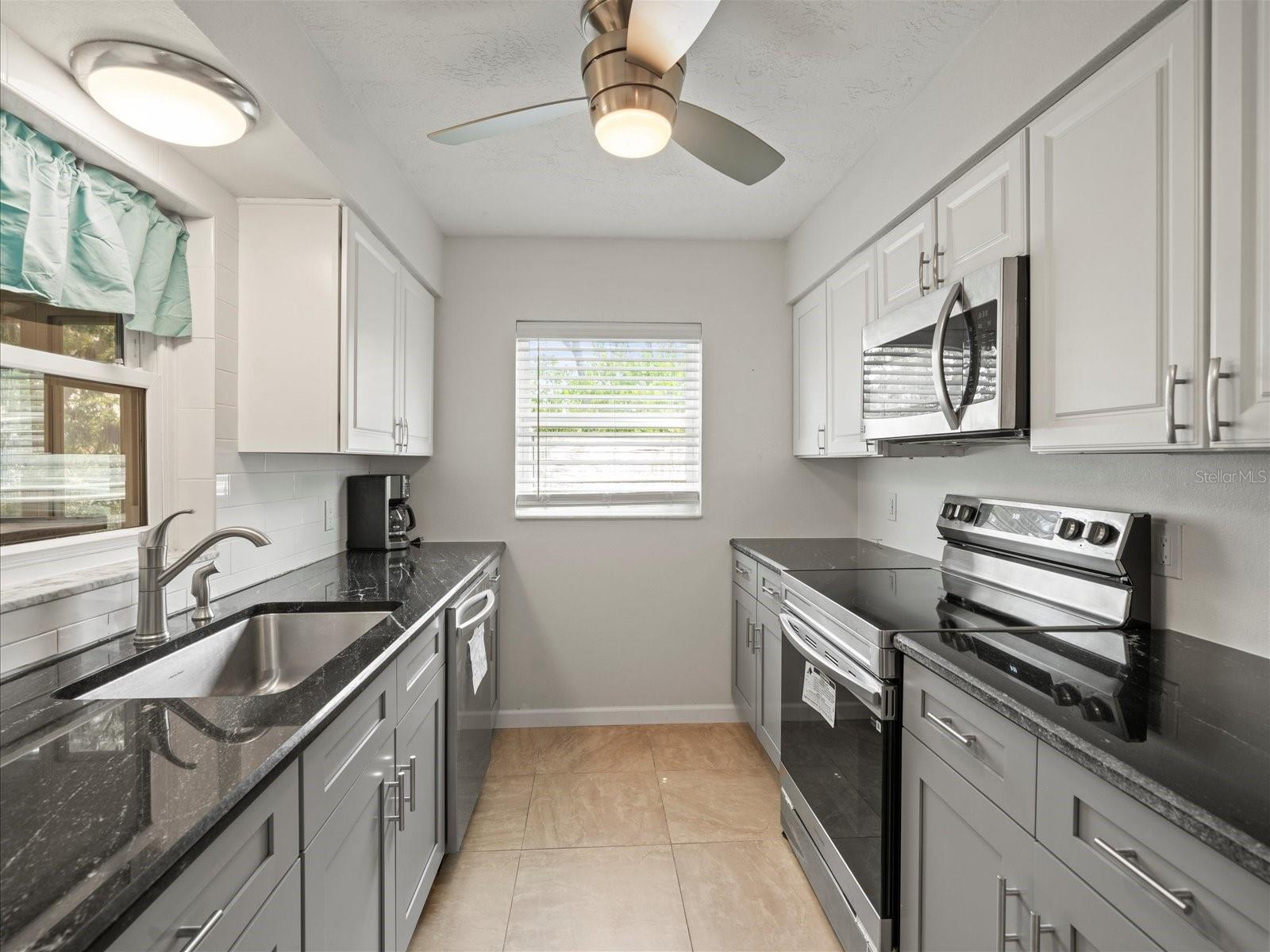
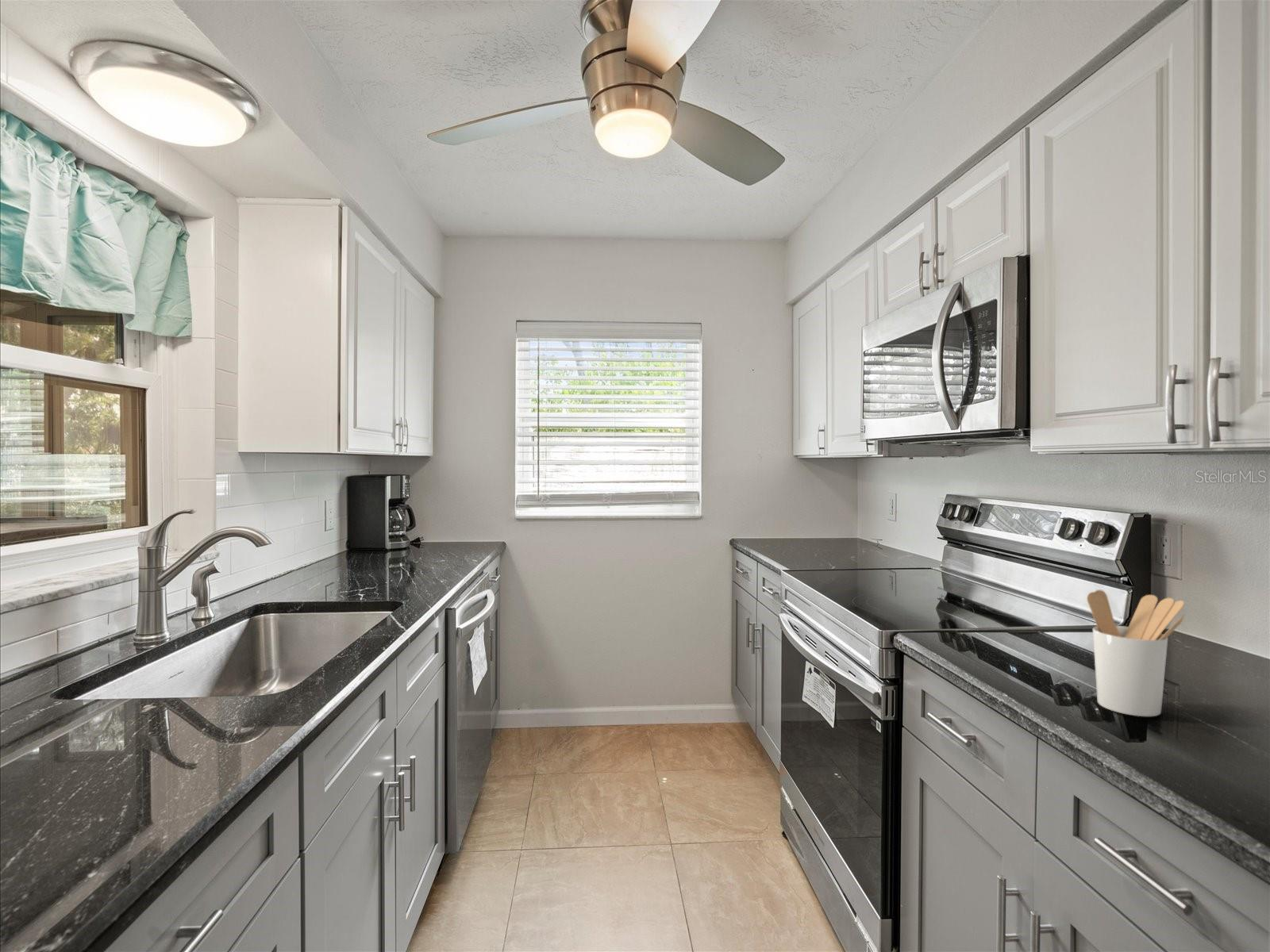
+ utensil holder [1086,589,1186,717]
